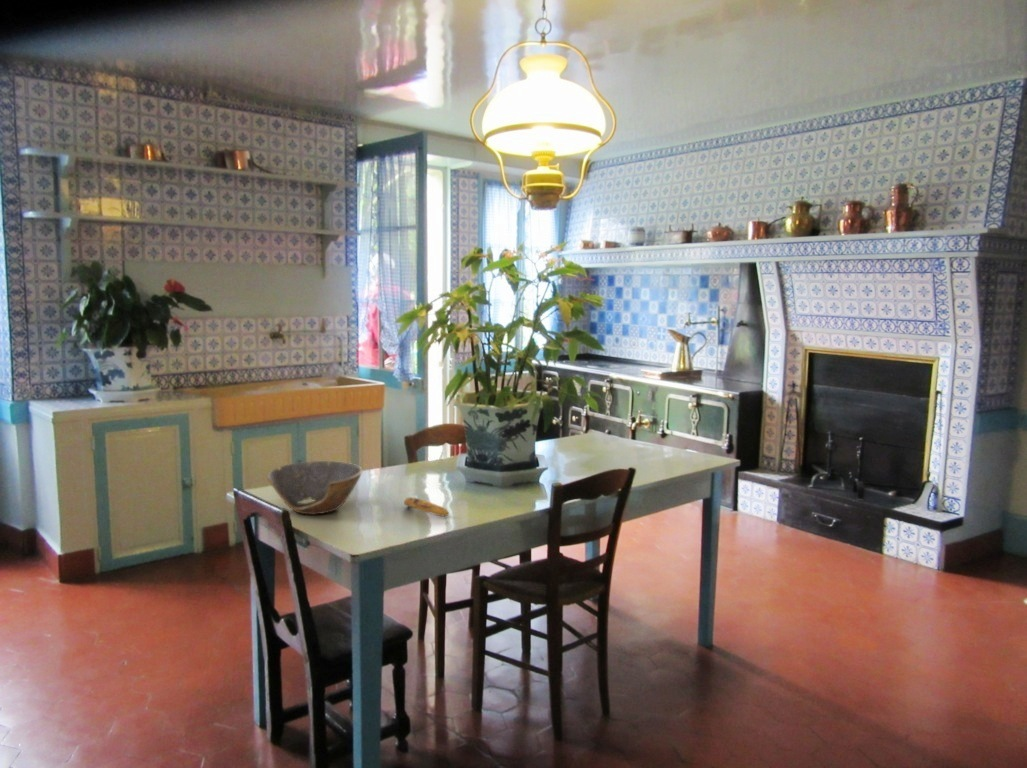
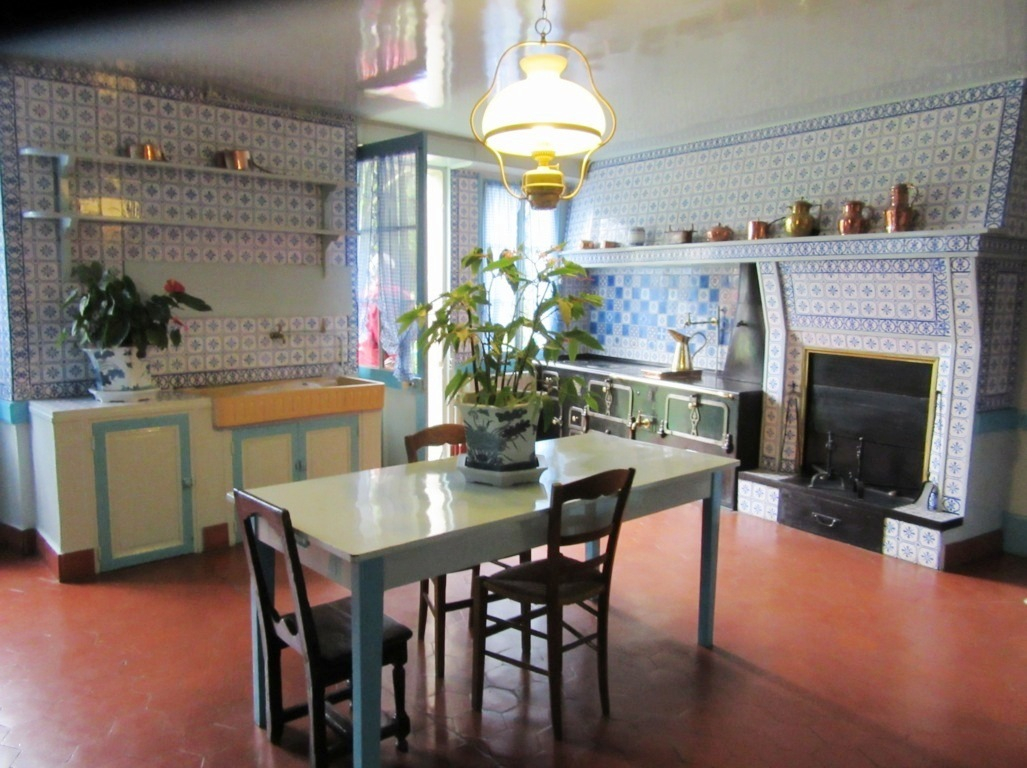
- bowl [266,460,363,516]
- banana [403,497,450,517]
